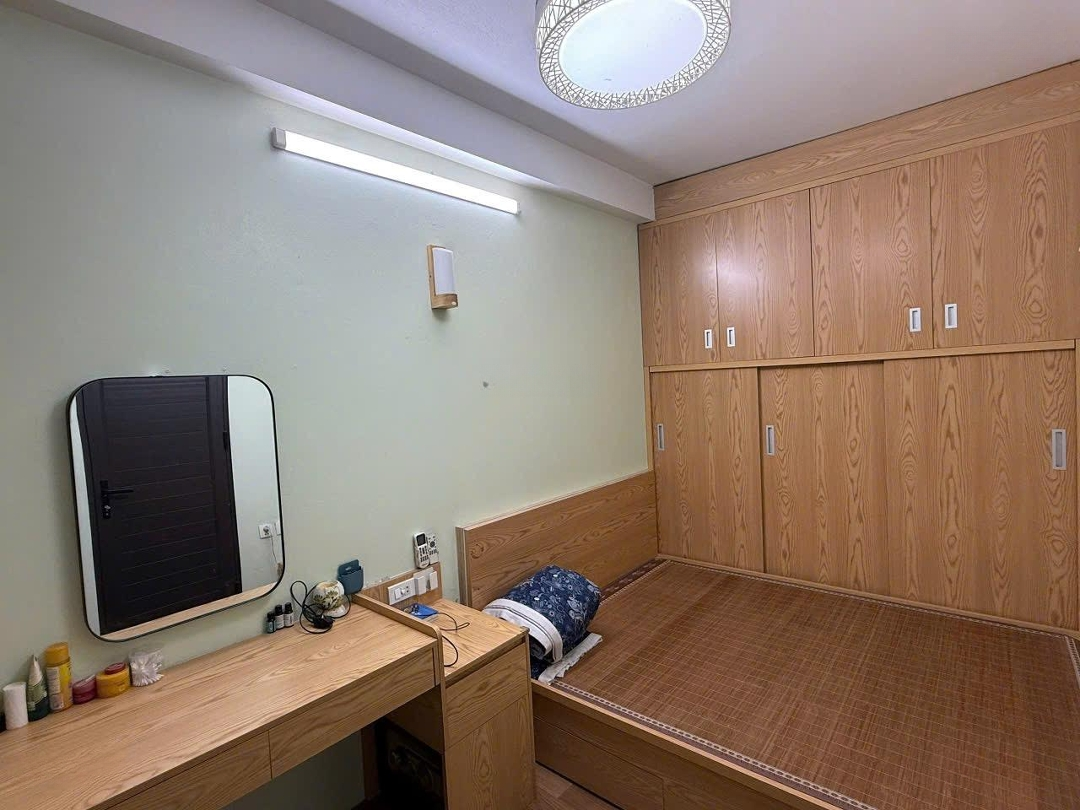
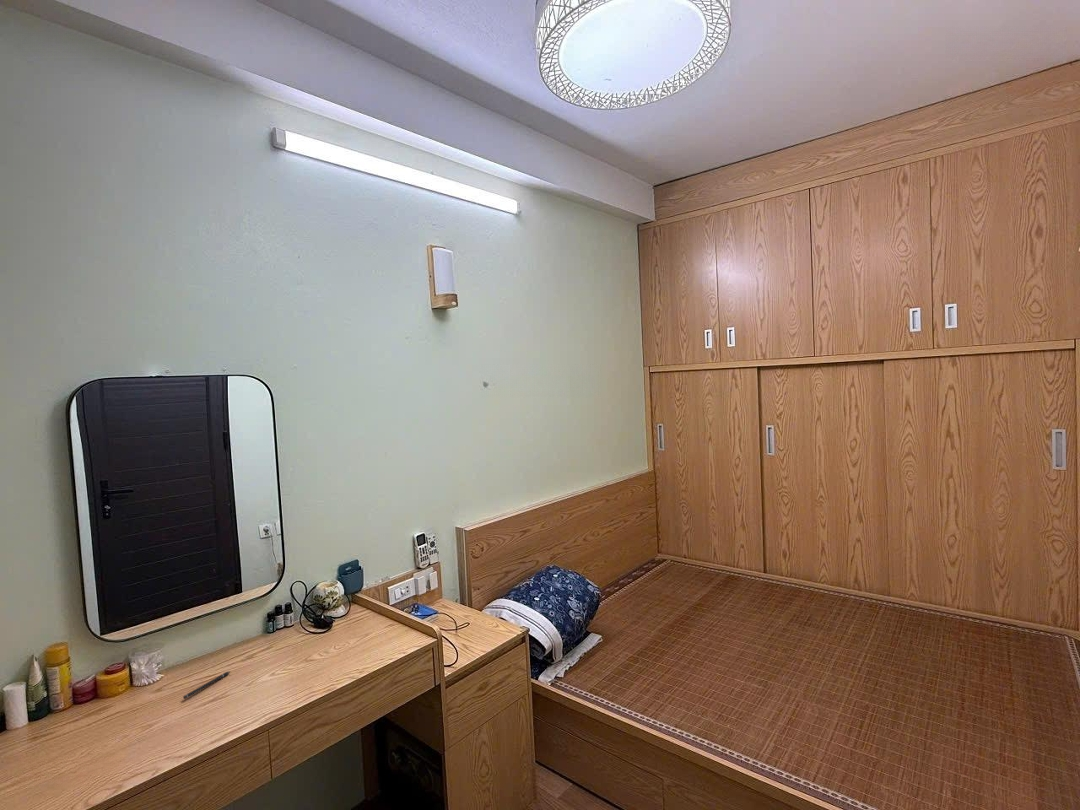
+ pen [182,670,231,700]
